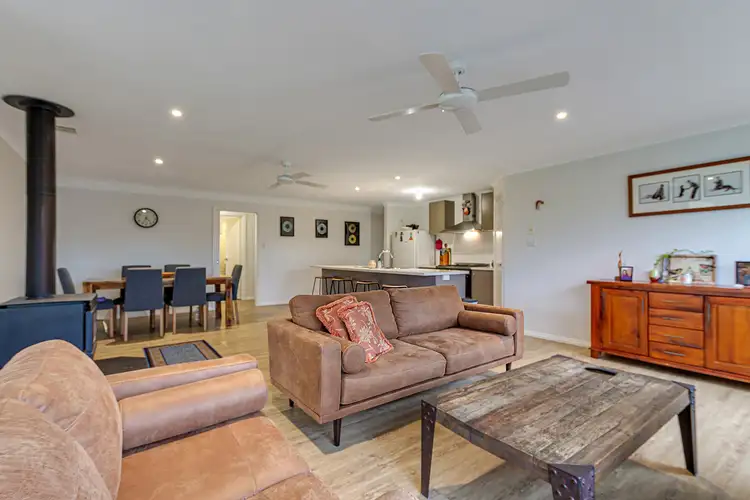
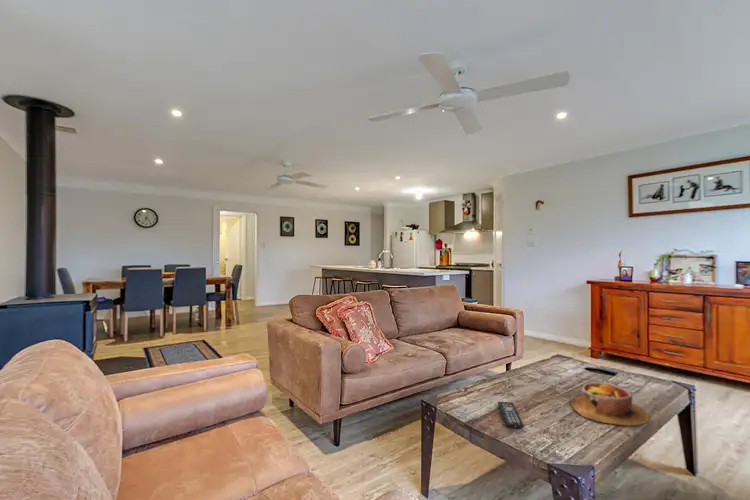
+ remote control [497,401,525,429]
+ bowl [569,382,650,427]
